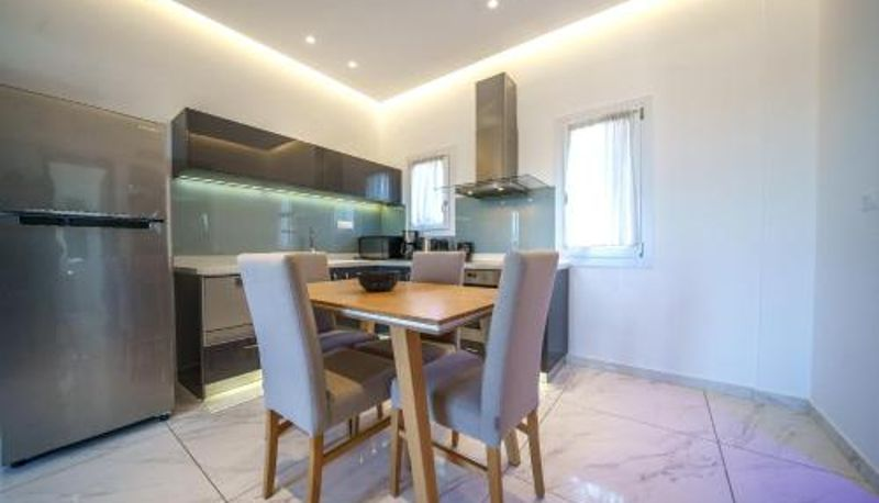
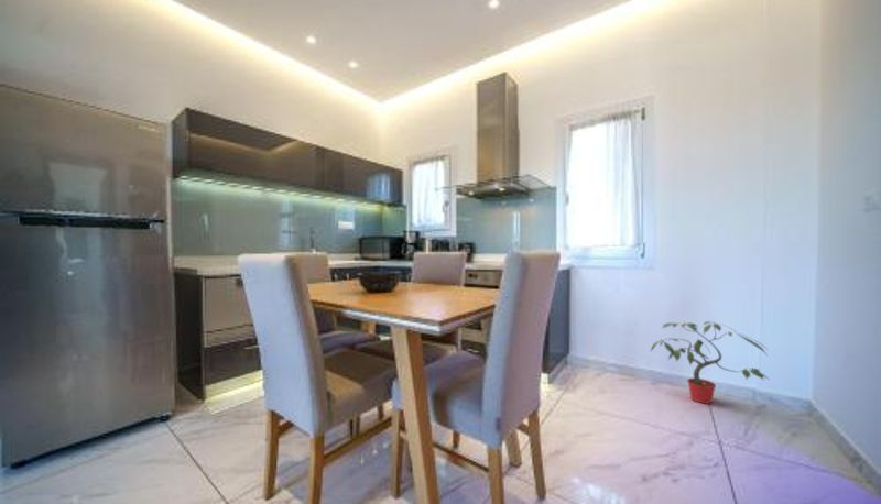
+ potted plant [650,320,769,405]
